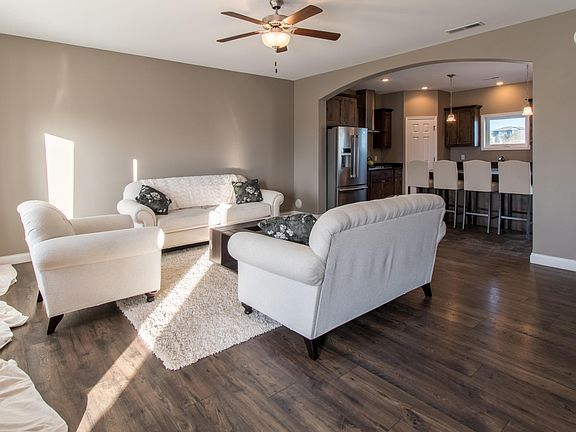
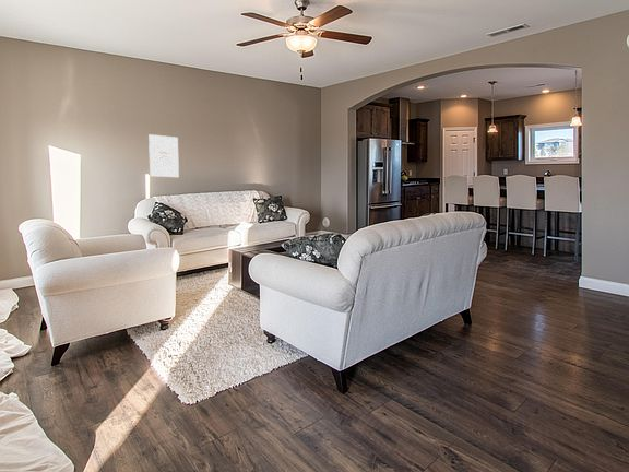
+ wall art [147,133,180,178]
